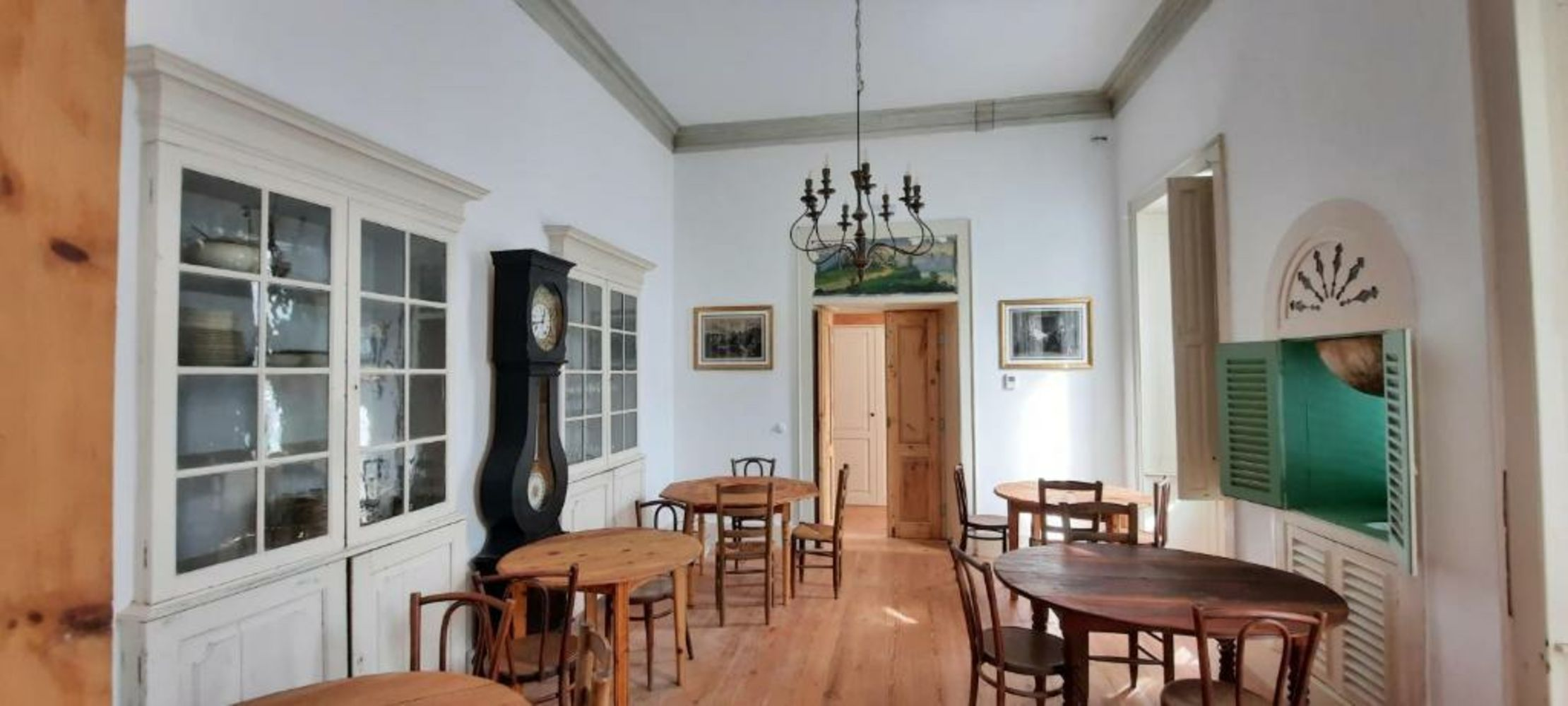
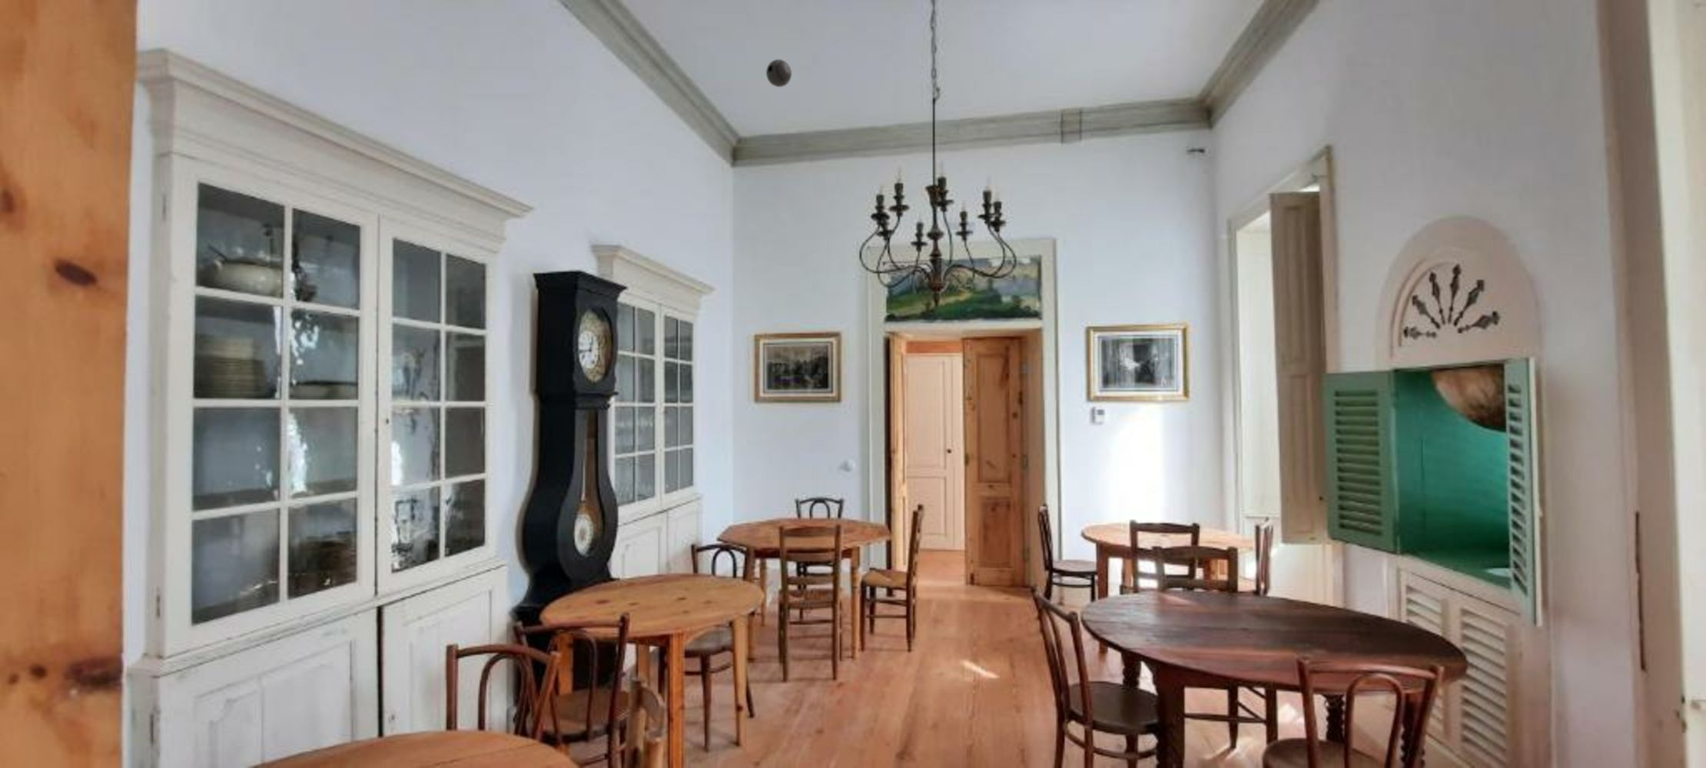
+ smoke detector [765,59,792,88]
